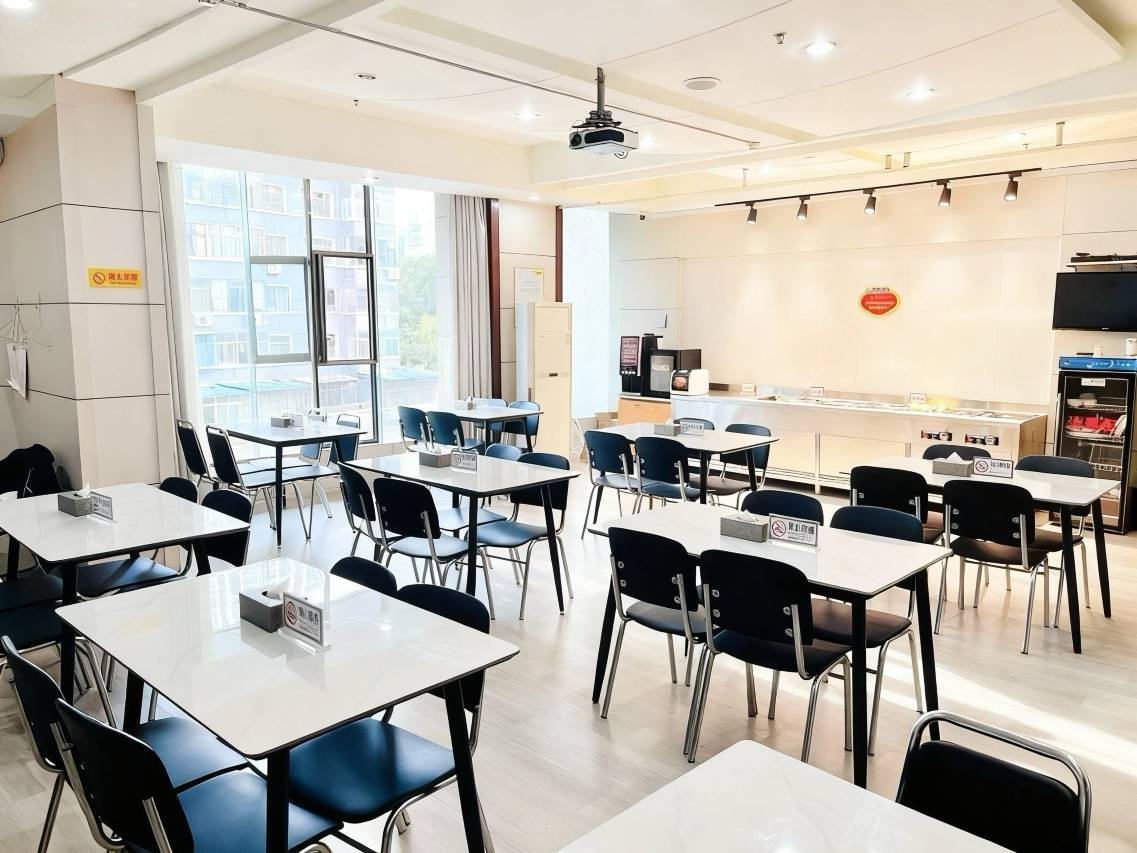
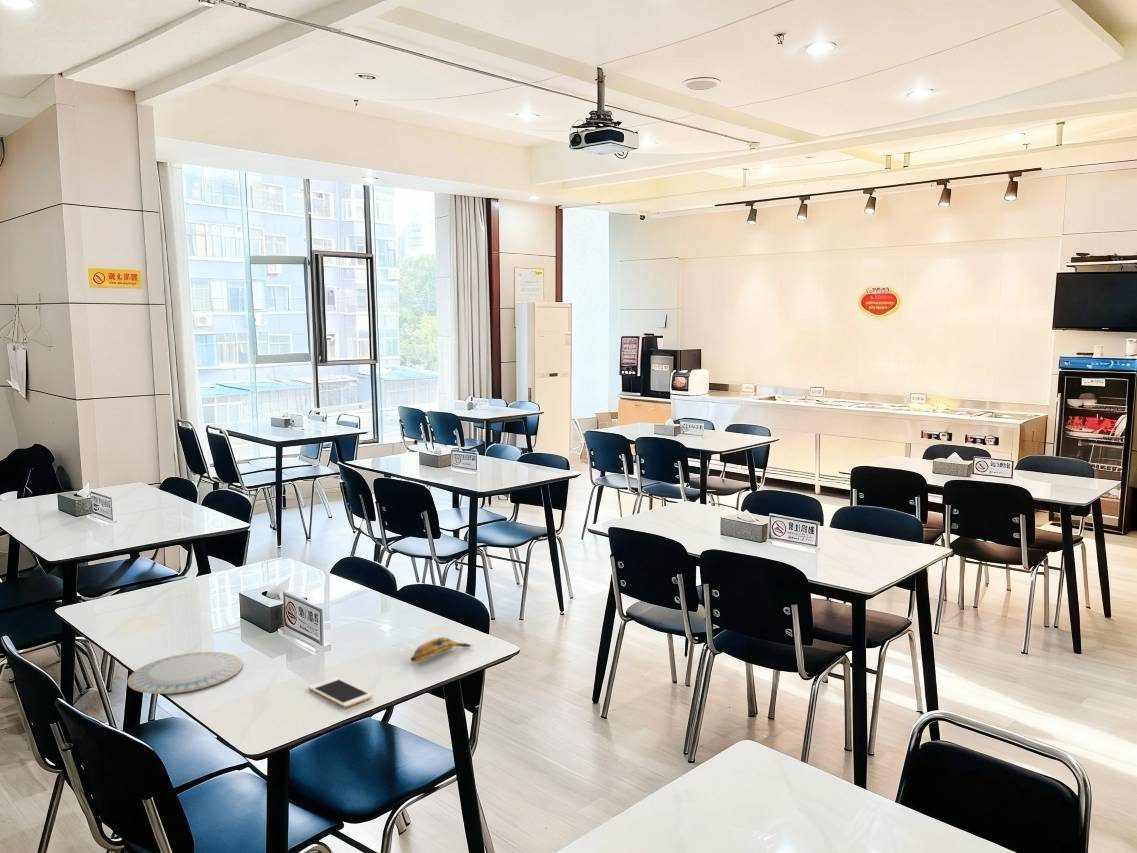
+ banana [409,636,473,663]
+ chinaware [126,651,244,695]
+ cell phone [308,676,374,708]
